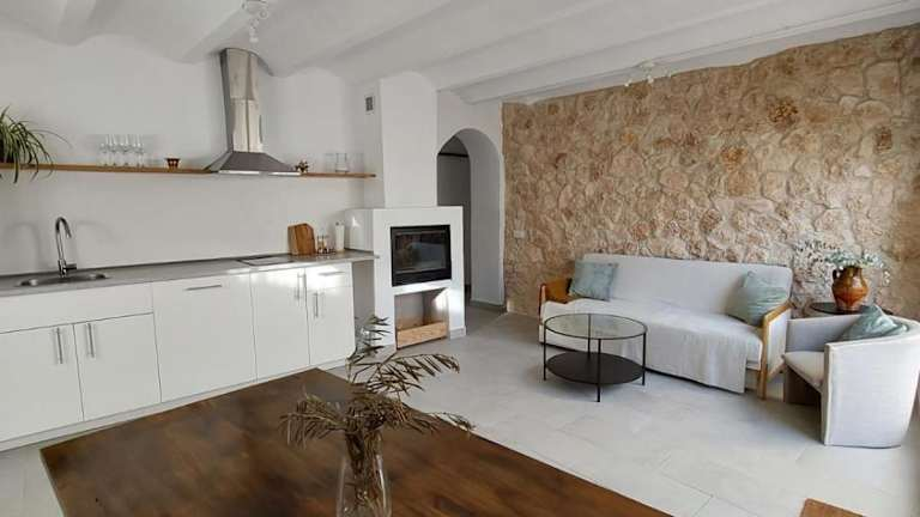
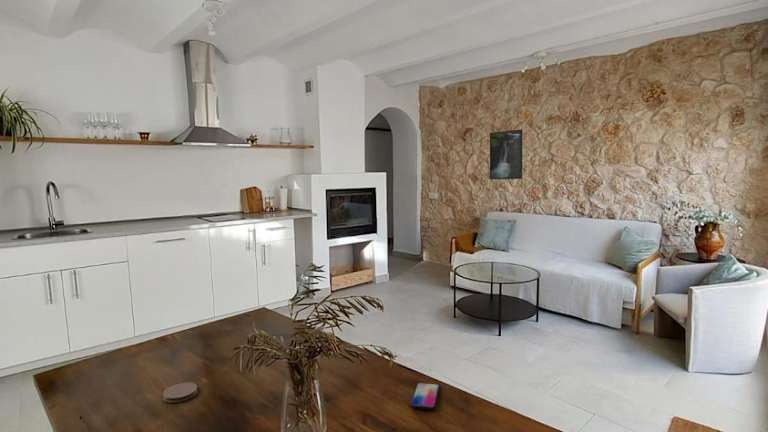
+ coaster [162,382,198,403]
+ smartphone [409,382,441,410]
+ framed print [489,128,523,180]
